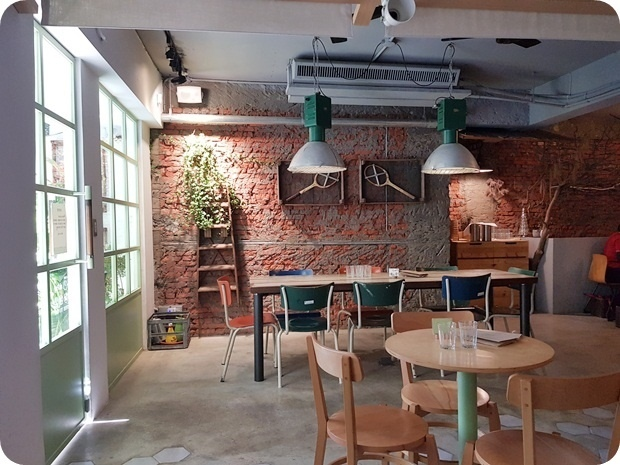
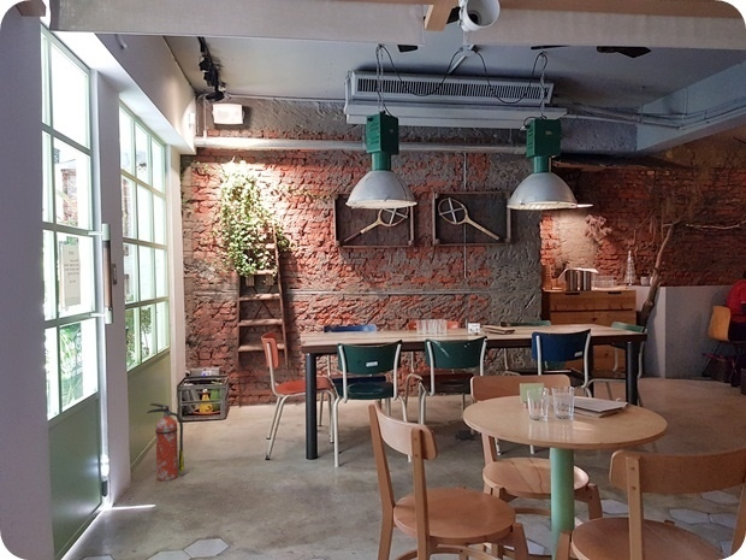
+ fire extinguisher [146,402,185,482]
